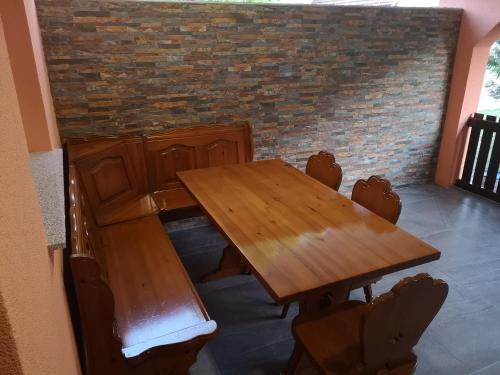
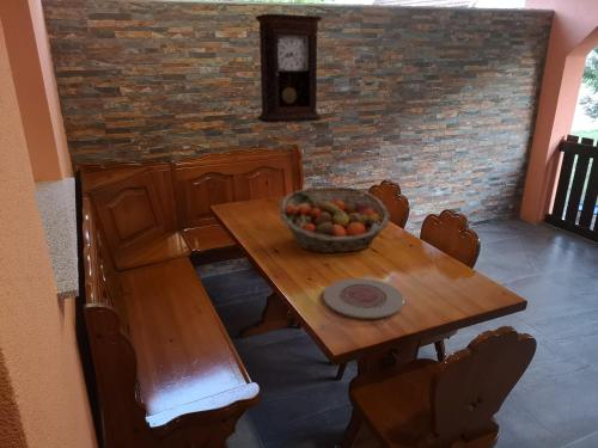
+ plate [322,277,405,320]
+ pendulum clock [254,13,324,124]
+ fruit basket [277,185,391,254]
